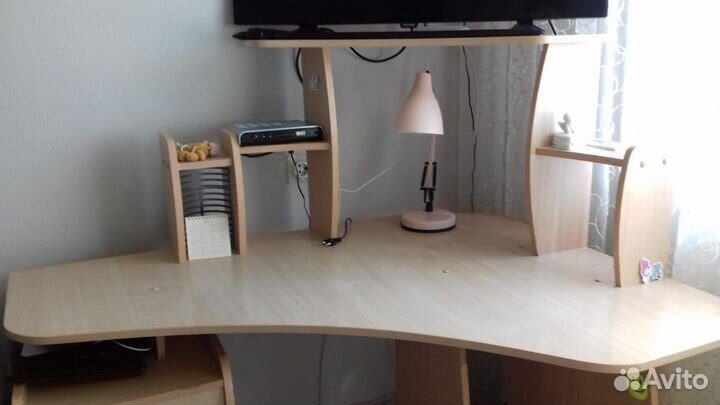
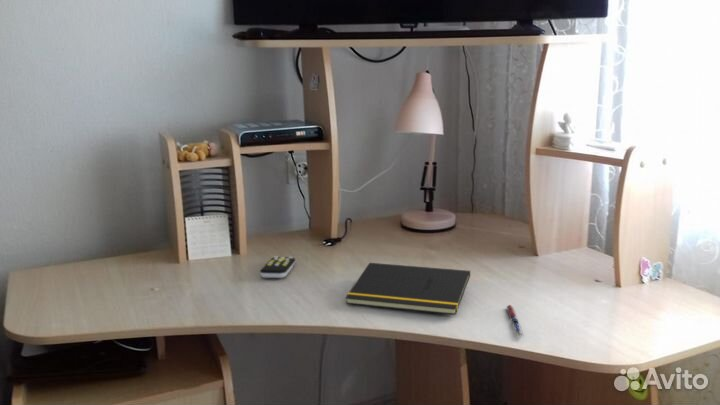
+ notepad [344,262,471,316]
+ remote control [259,255,296,279]
+ pen [506,304,524,336]
